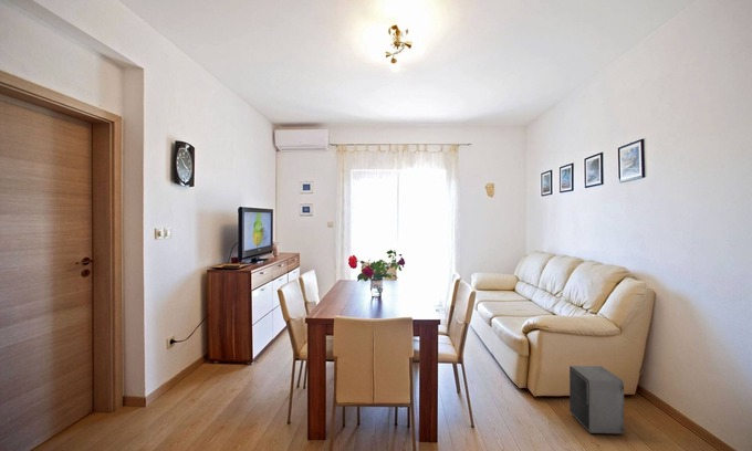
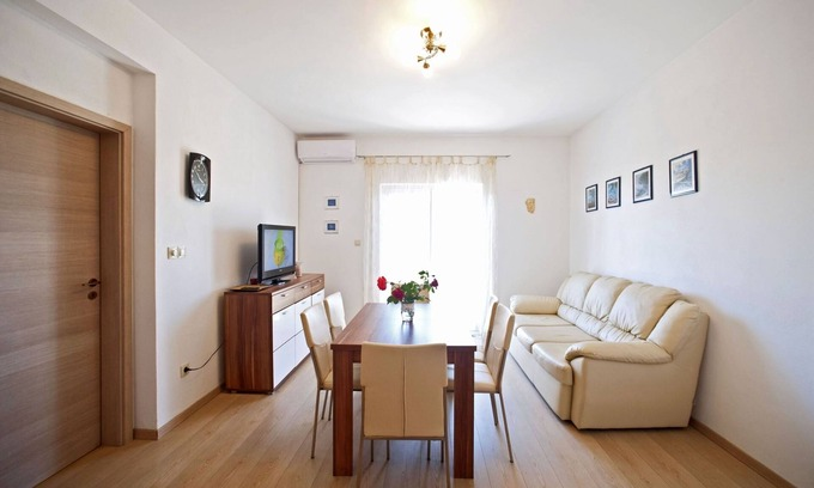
- speaker [568,365,625,436]
